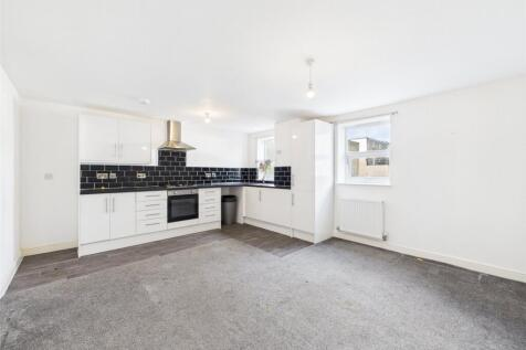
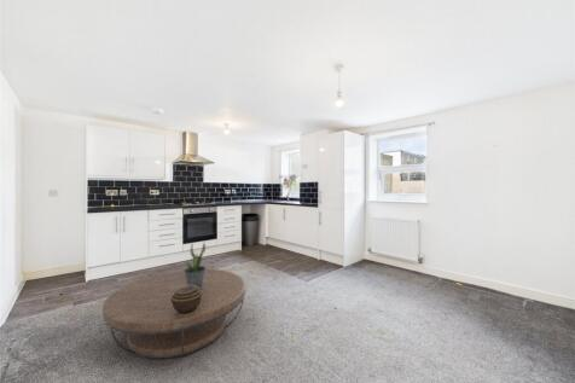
+ decorative container [170,285,203,314]
+ coffee table [101,268,246,360]
+ potted plant [184,242,207,289]
